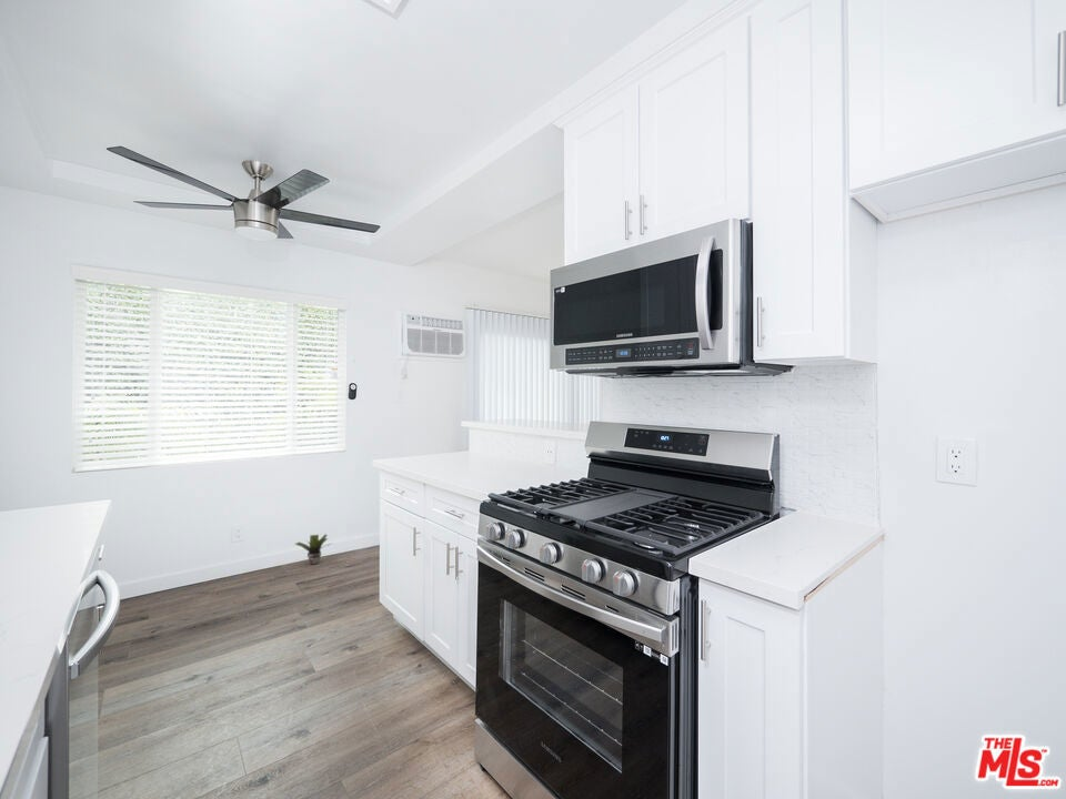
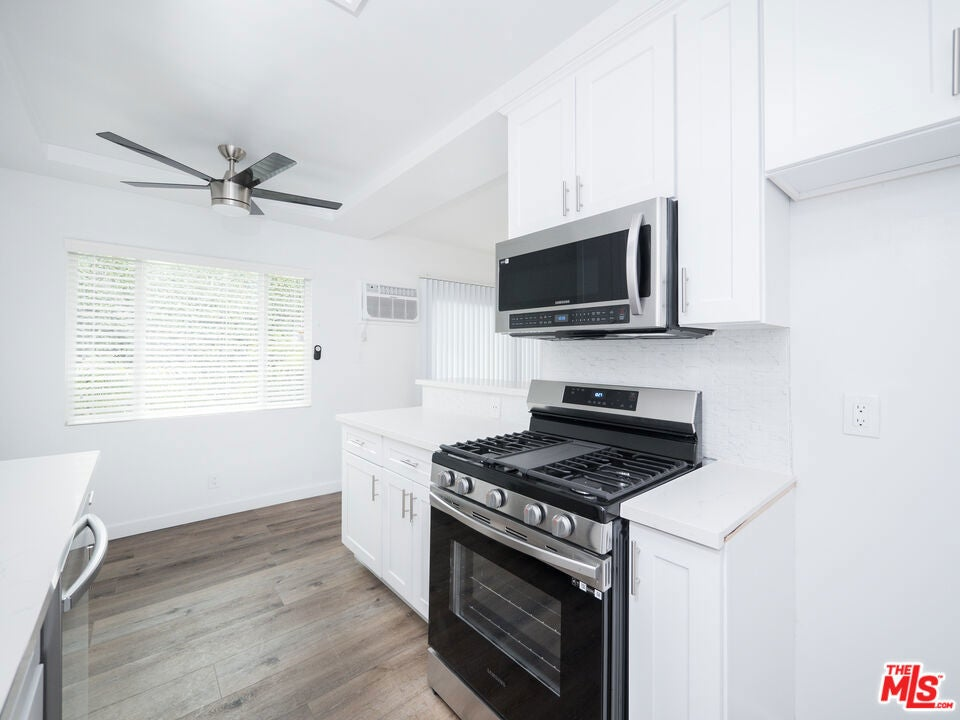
- potted plant [294,533,332,565]
